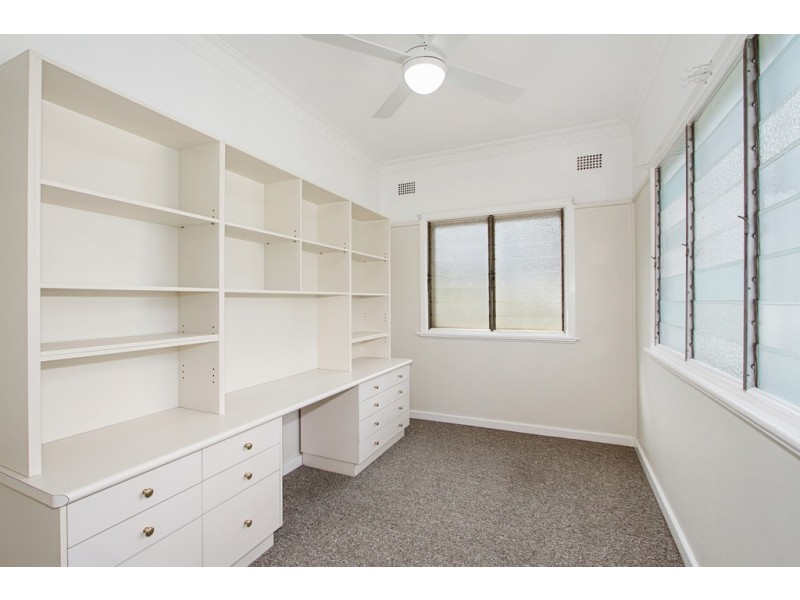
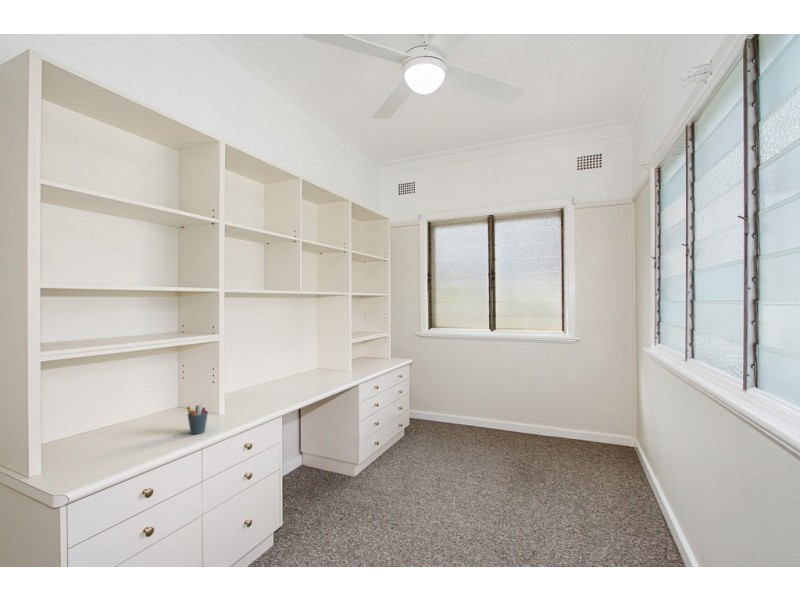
+ pen holder [186,404,209,435]
